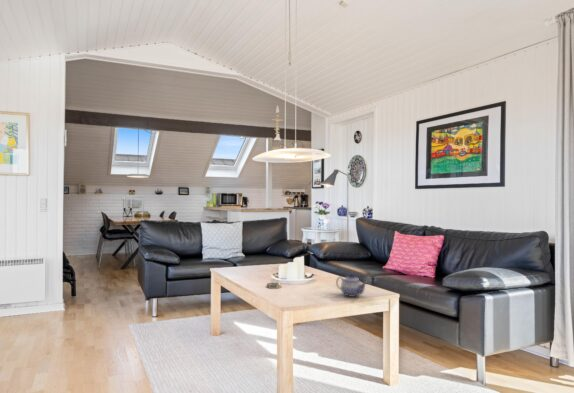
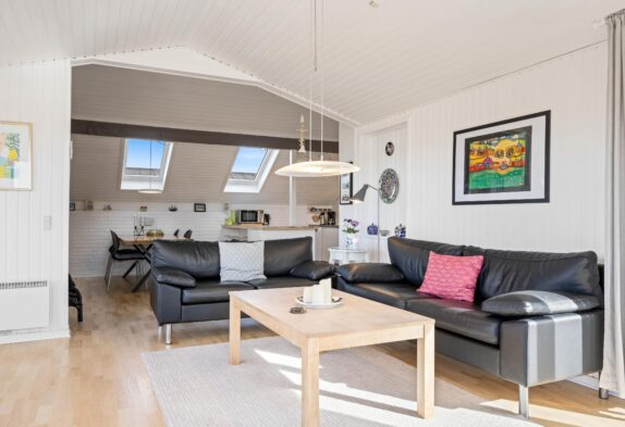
- teapot [335,273,369,298]
